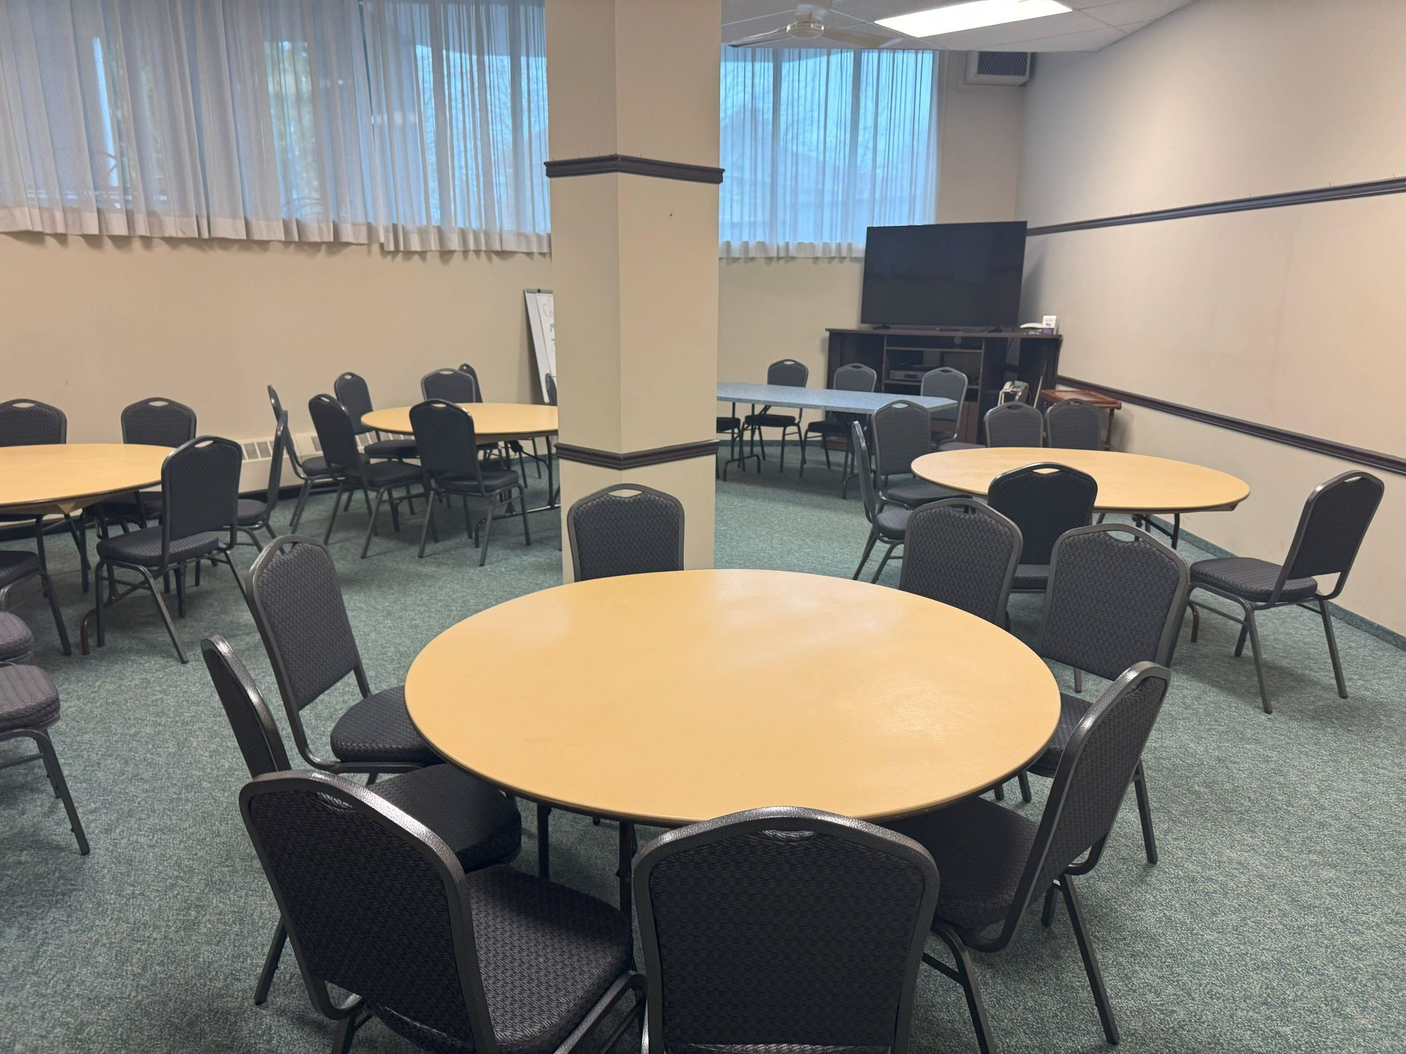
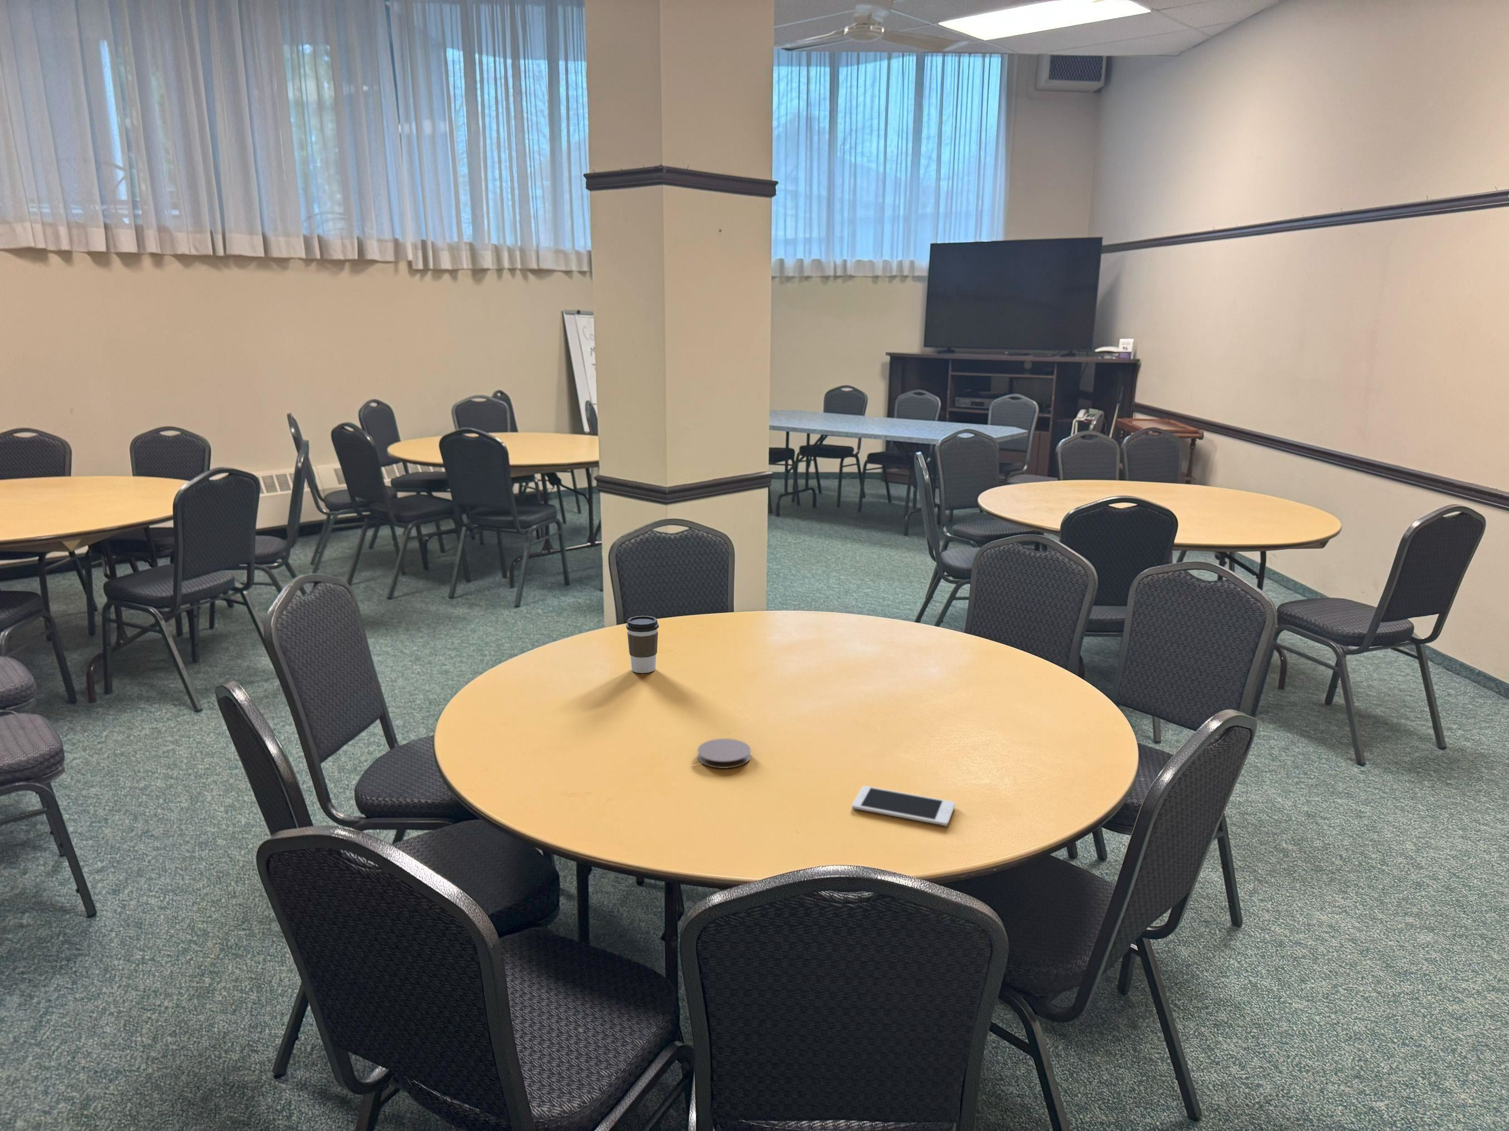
+ coffee cup [625,615,659,674]
+ coaster [696,738,751,769]
+ cell phone [851,785,955,827]
